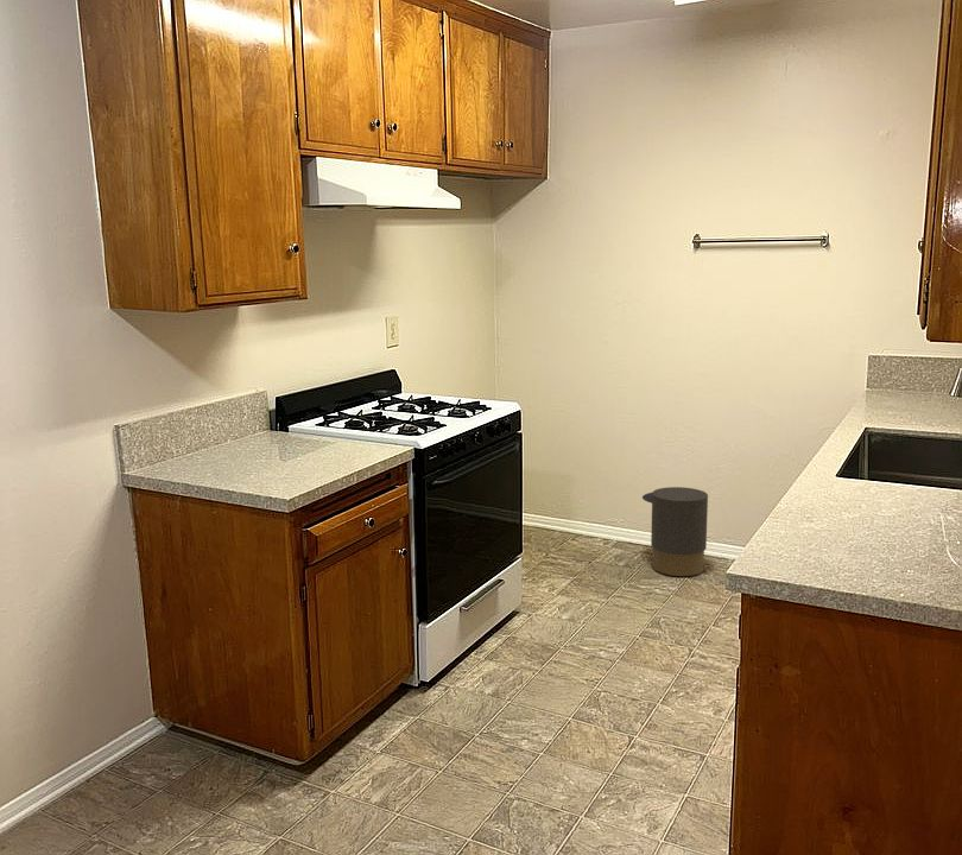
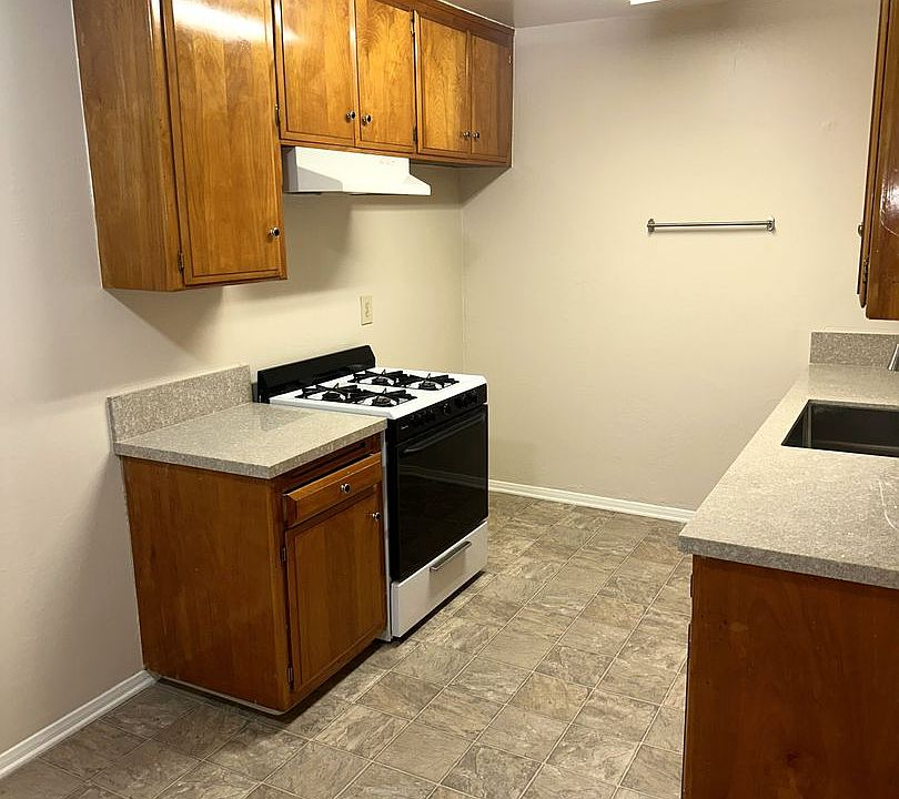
- trash can [641,486,709,577]
